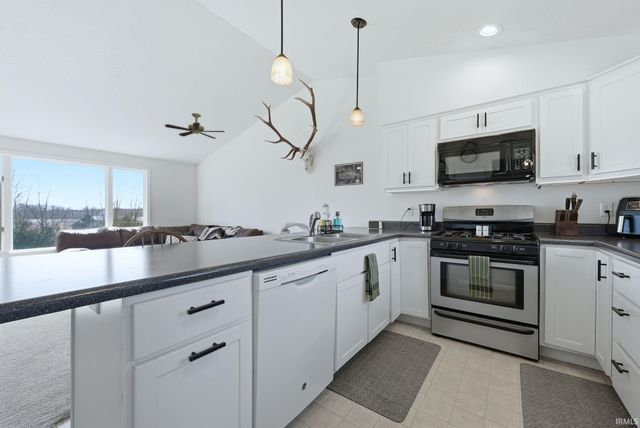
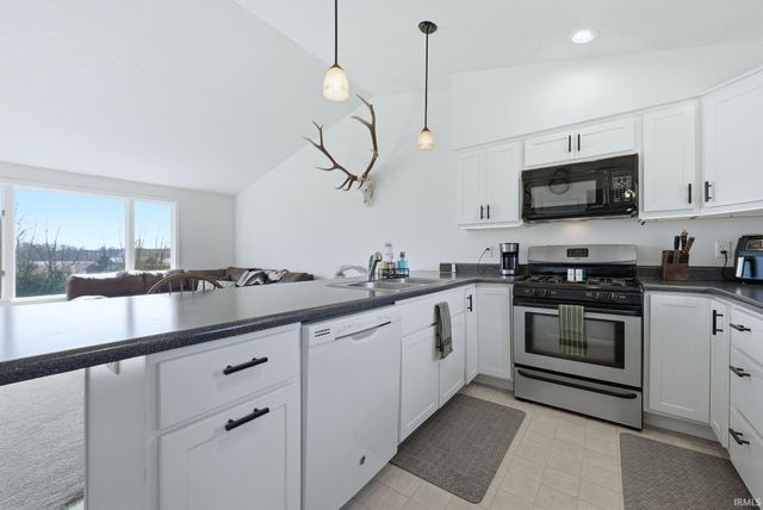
- wall art [334,161,364,187]
- ceiling fan [164,112,226,140]
